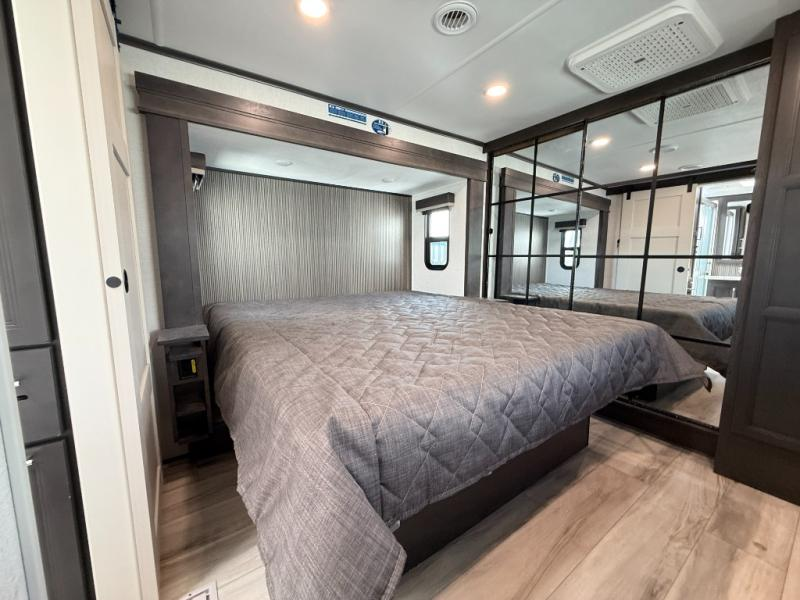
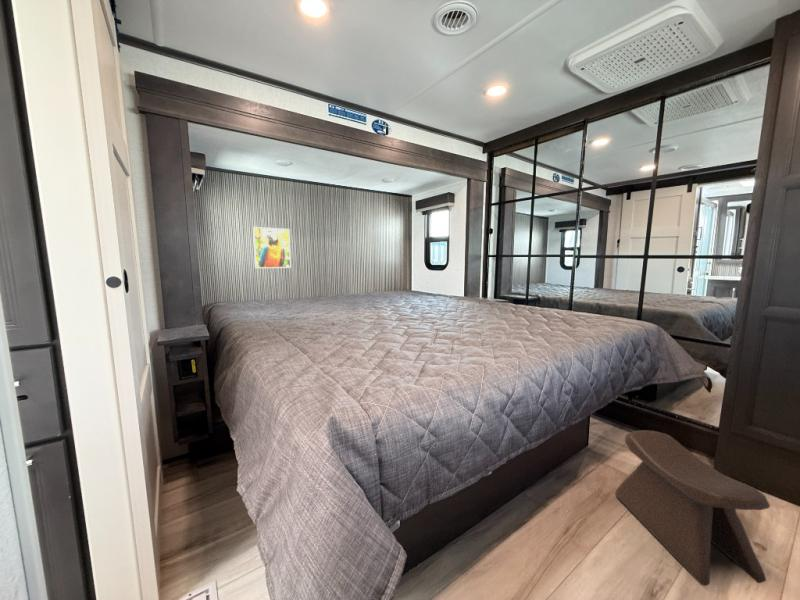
+ stool [614,429,771,587]
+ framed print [252,226,292,269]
